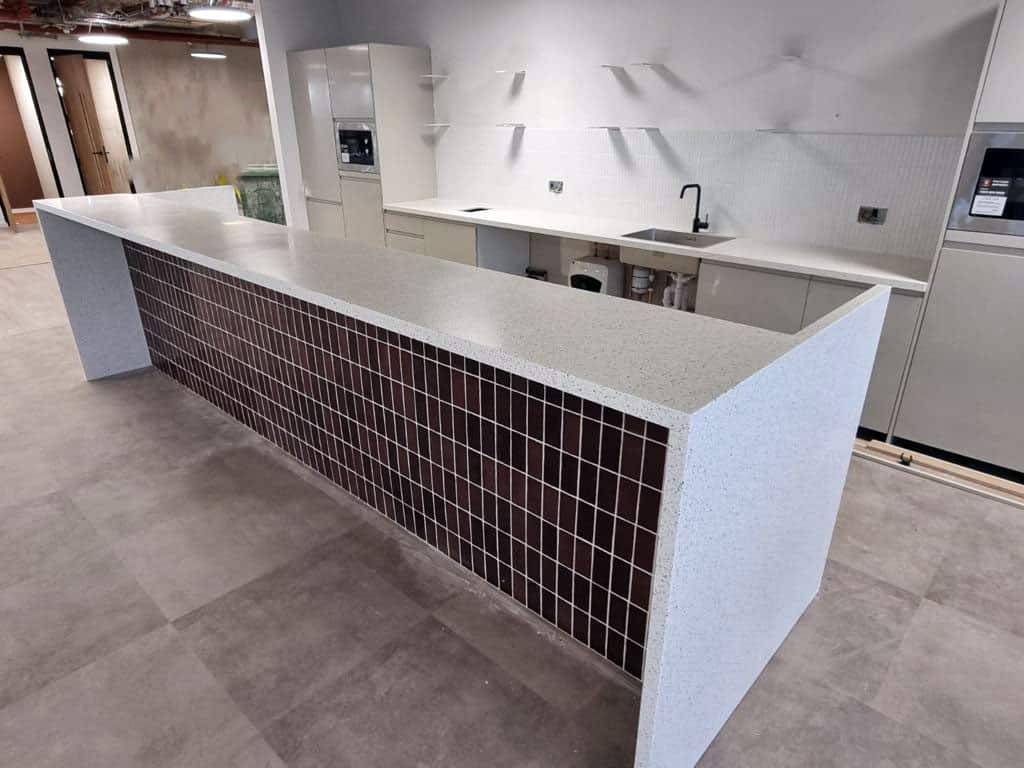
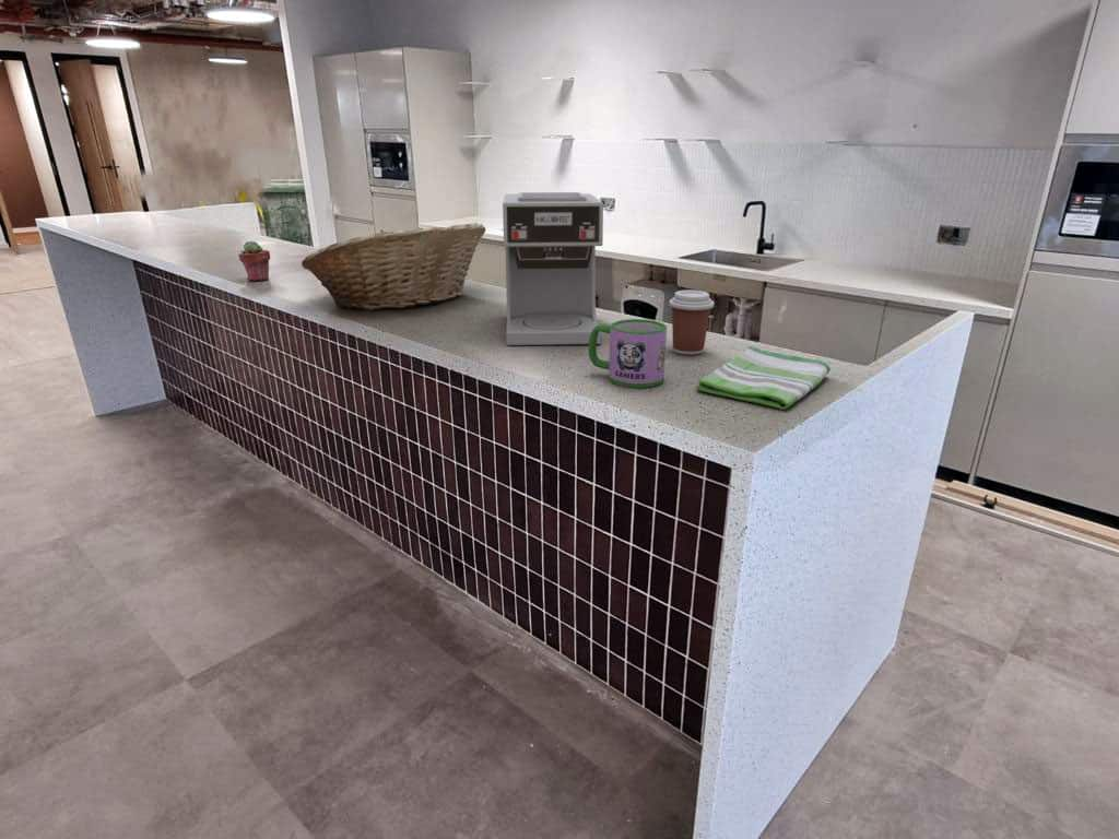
+ coffee cup [668,289,715,356]
+ dish towel [695,344,832,411]
+ fruit basket [301,222,486,311]
+ mug [588,318,668,389]
+ coffee maker [502,191,604,346]
+ potted succulent [237,240,271,282]
